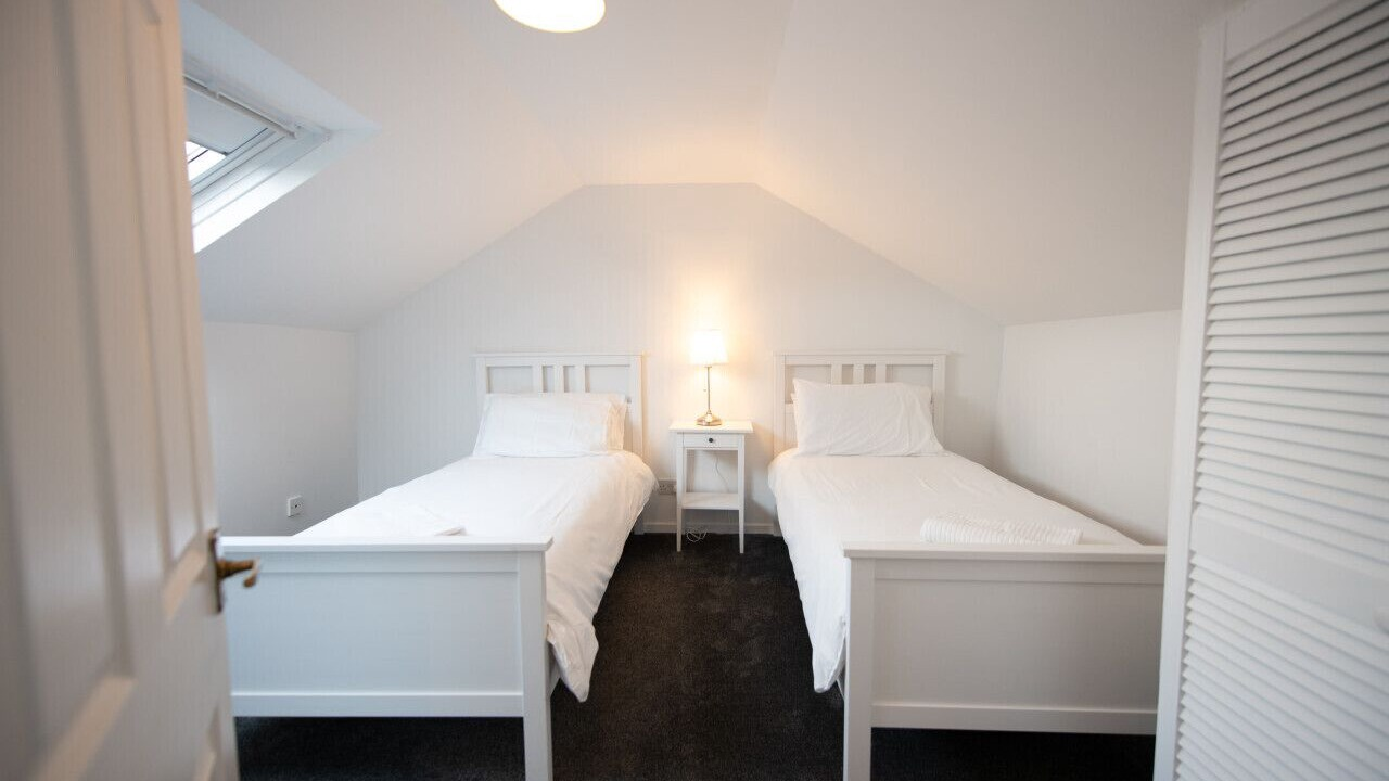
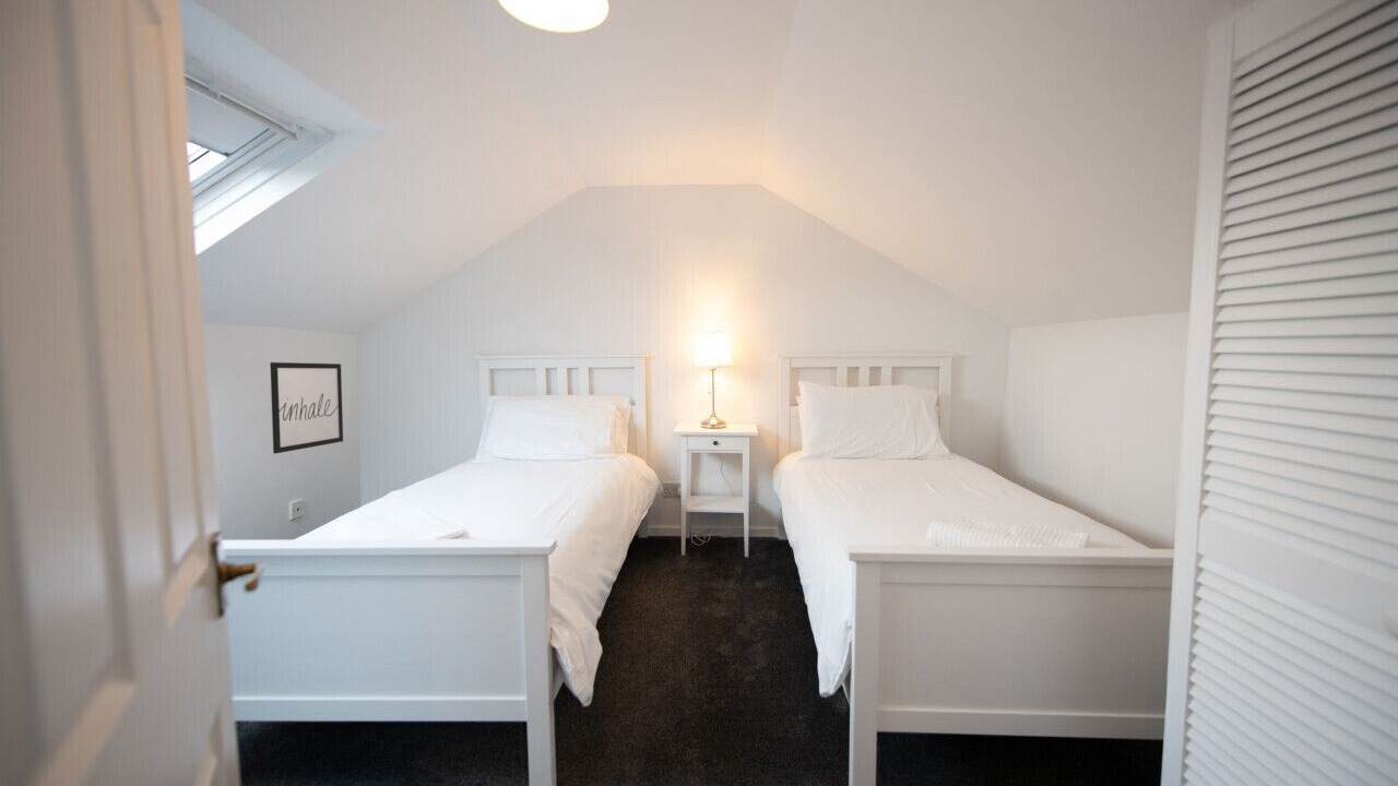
+ wall art [269,361,344,454]
